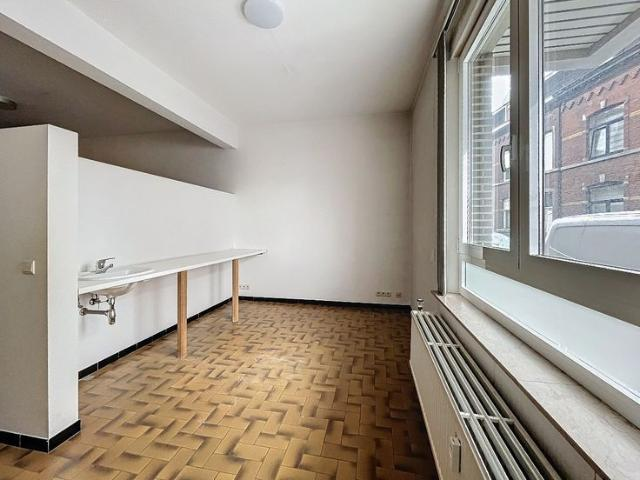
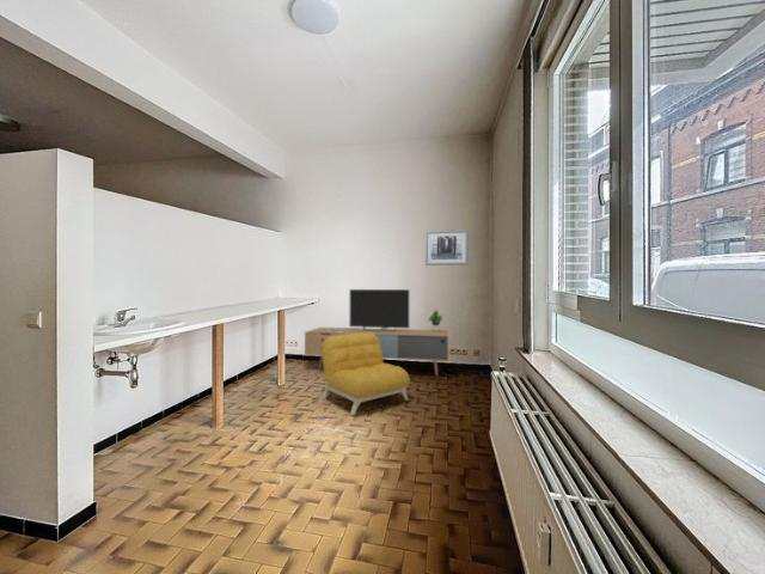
+ armchair [320,332,411,416]
+ wall art [424,228,470,267]
+ media console [304,288,449,377]
